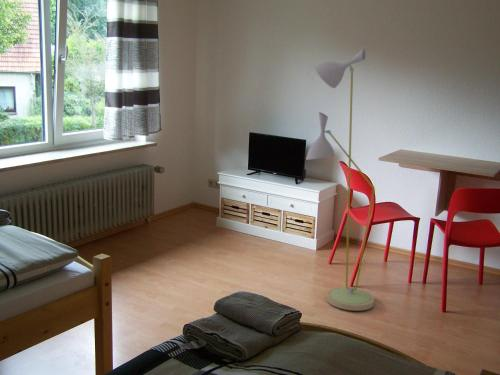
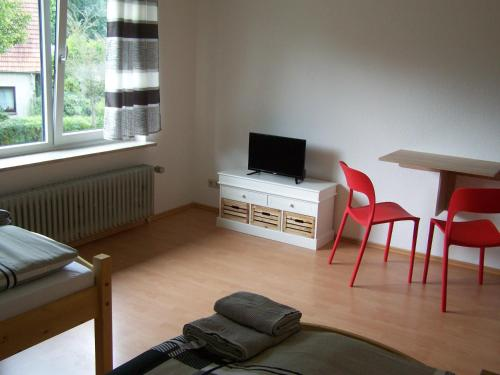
- floor lamp [305,47,376,312]
